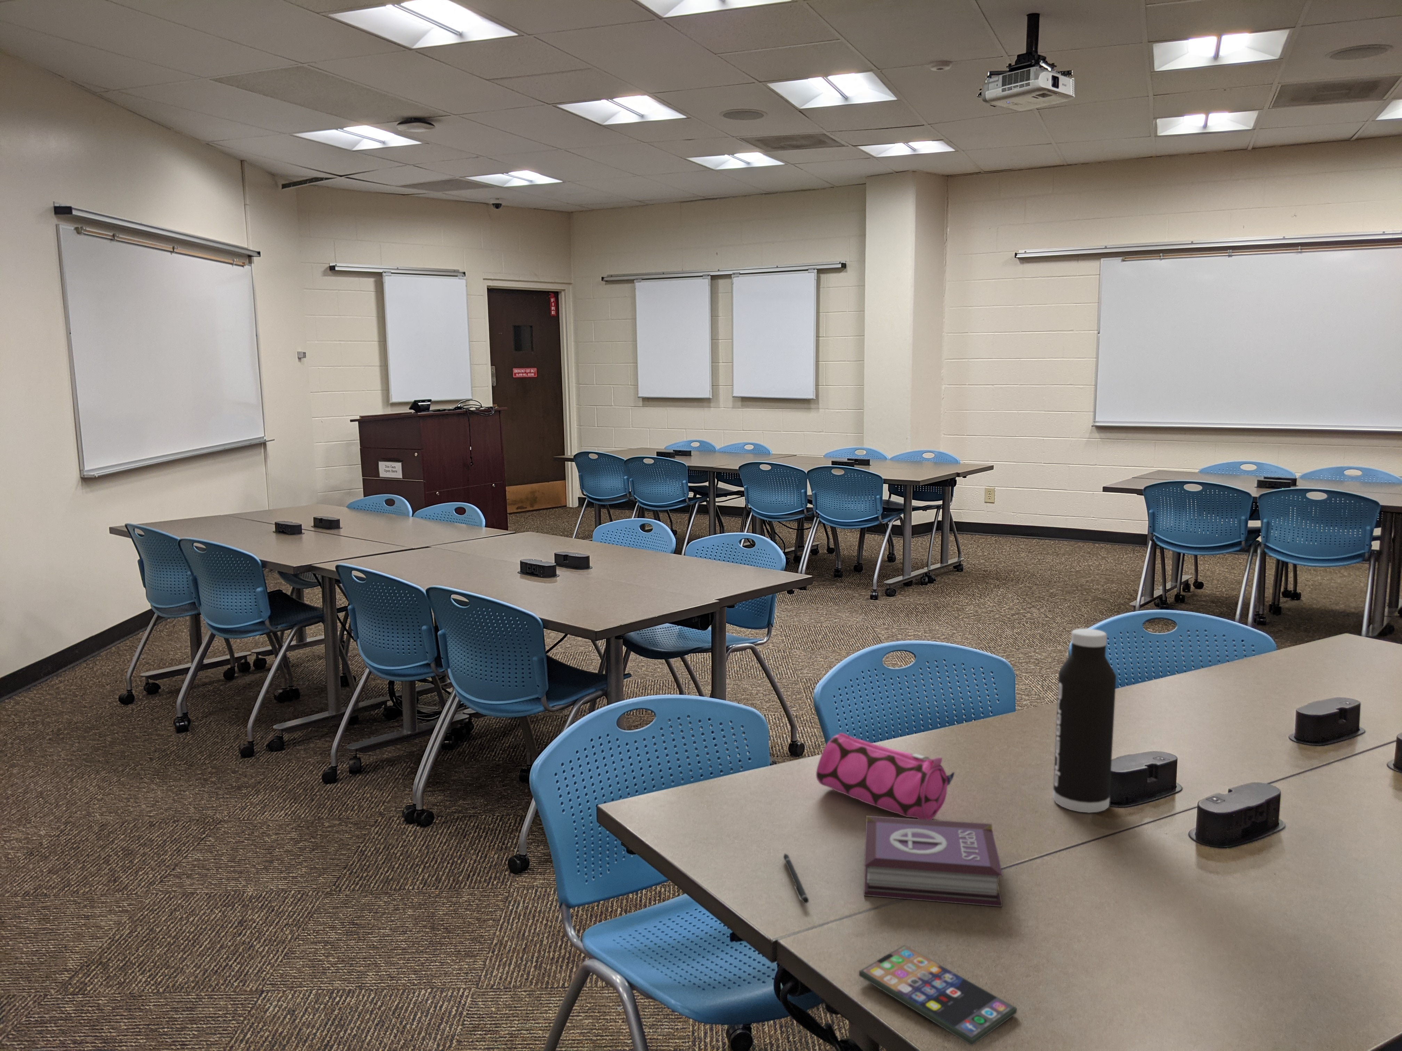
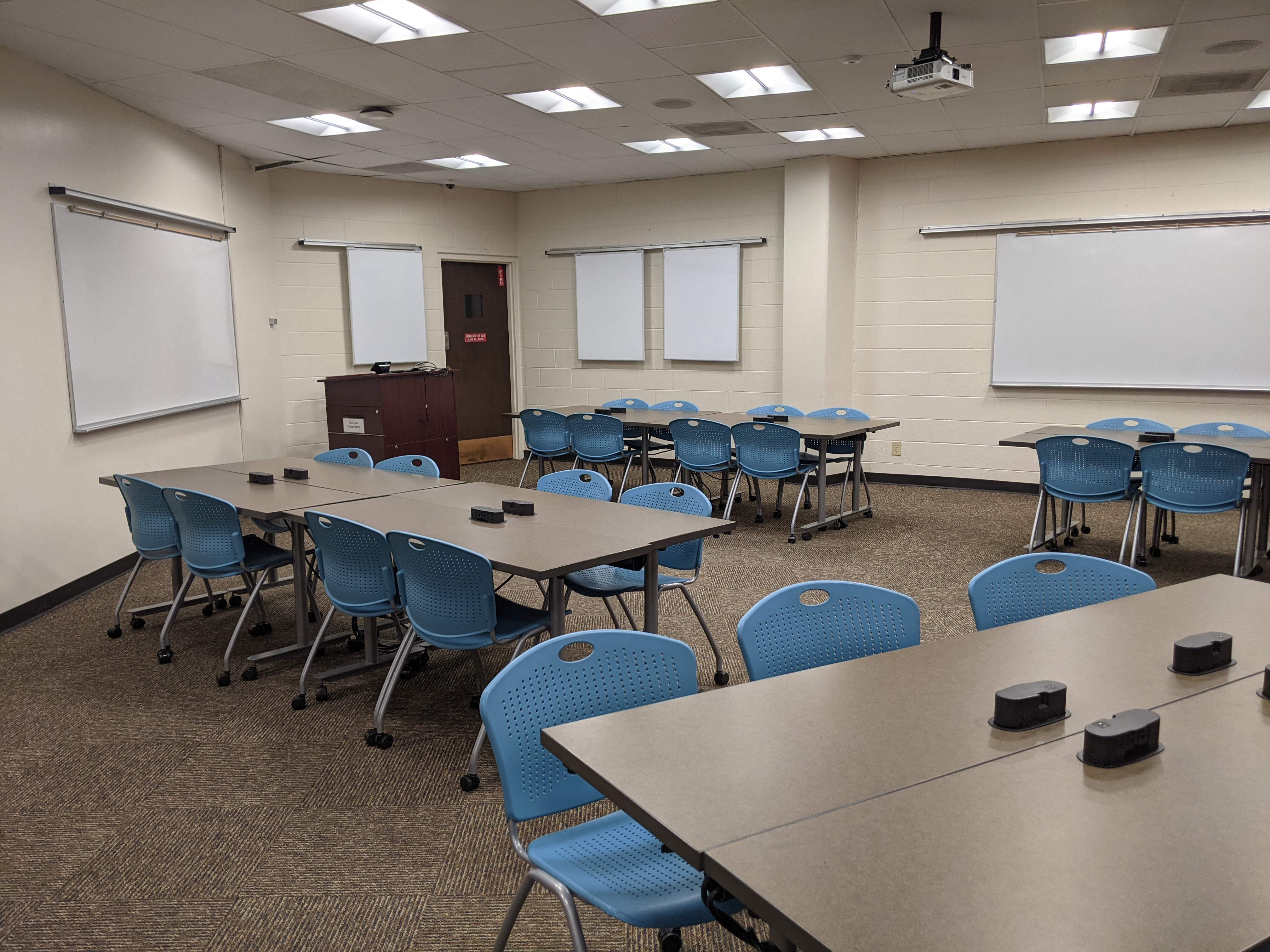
- book [863,815,1003,907]
- pencil case [816,733,955,820]
- water bottle [1052,628,1116,814]
- smartphone [859,944,1018,1045]
- pen [783,853,809,904]
